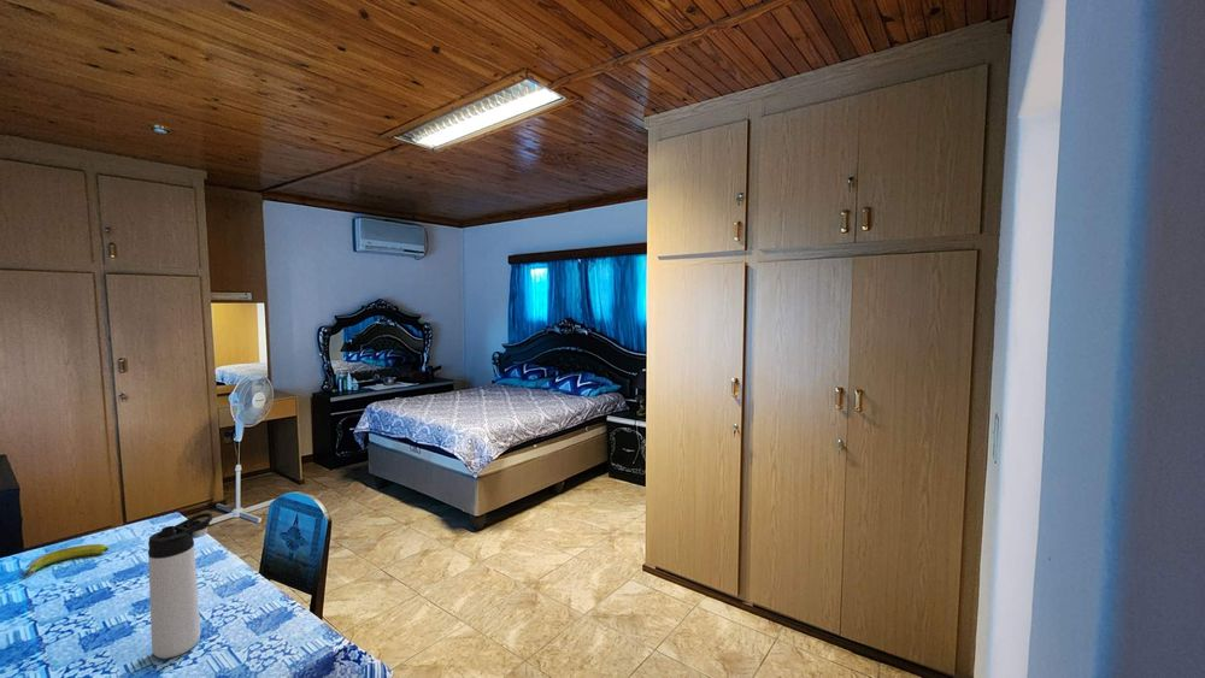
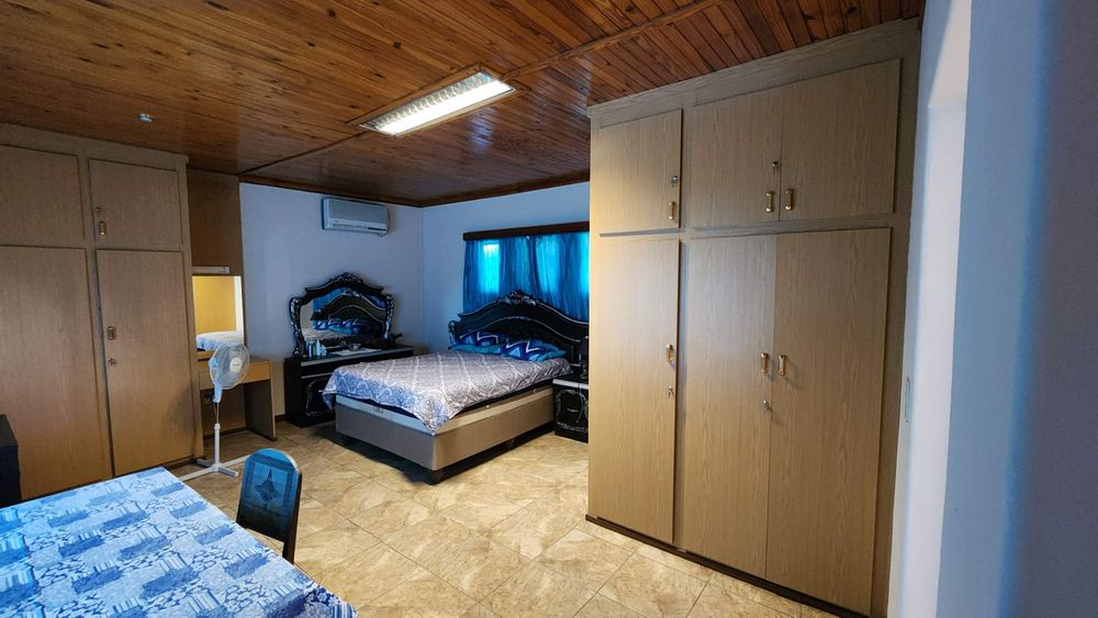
- banana [24,543,110,577]
- thermos bottle [147,512,213,660]
